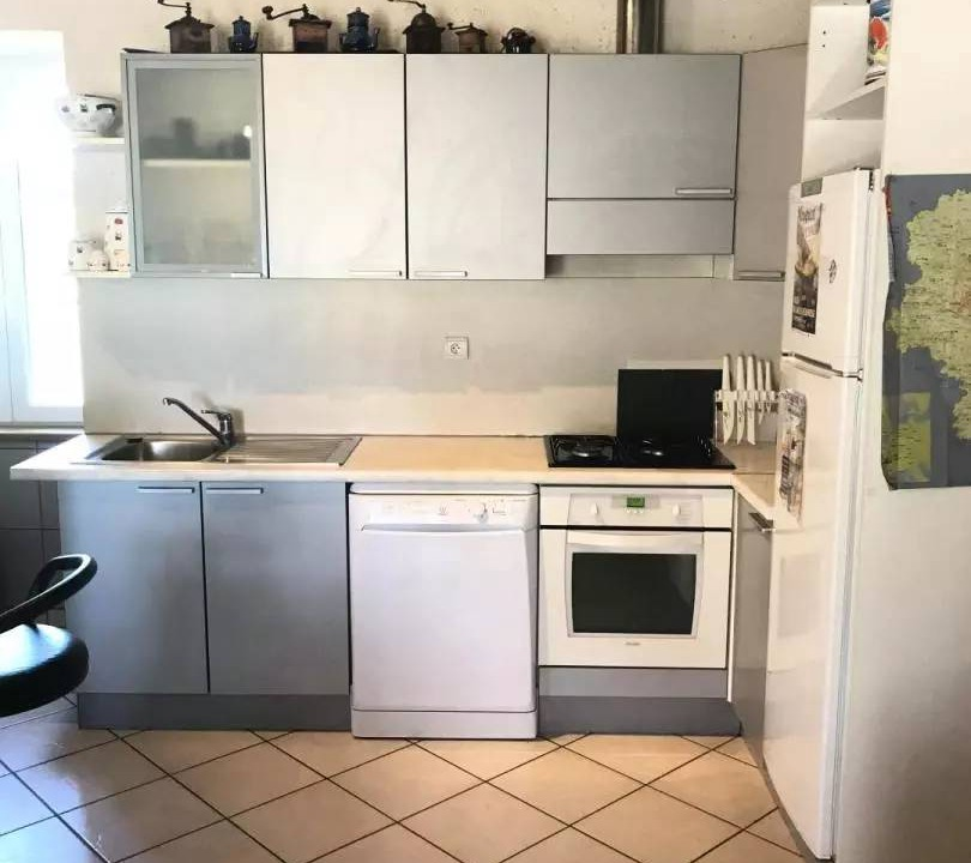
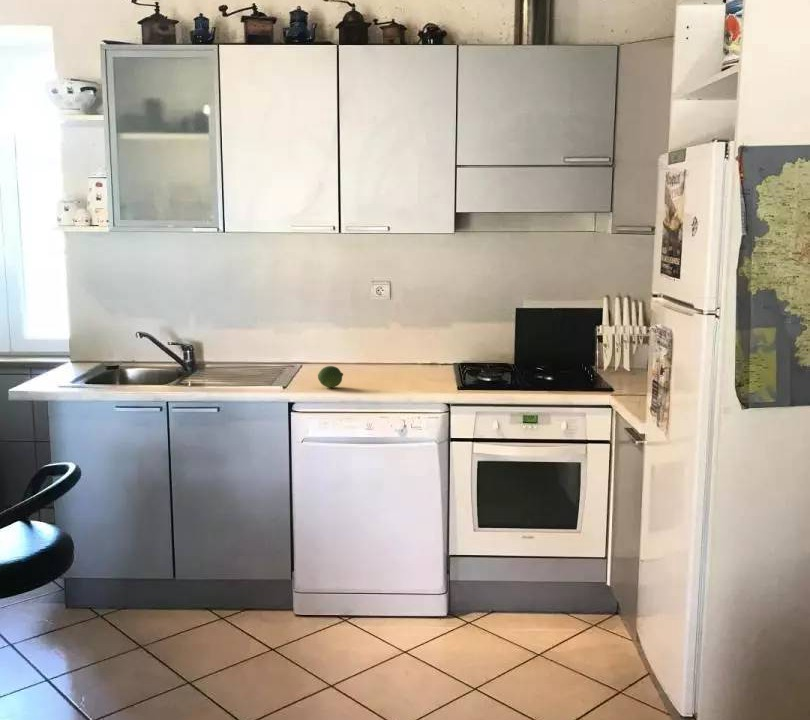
+ fruit [317,365,344,389]
